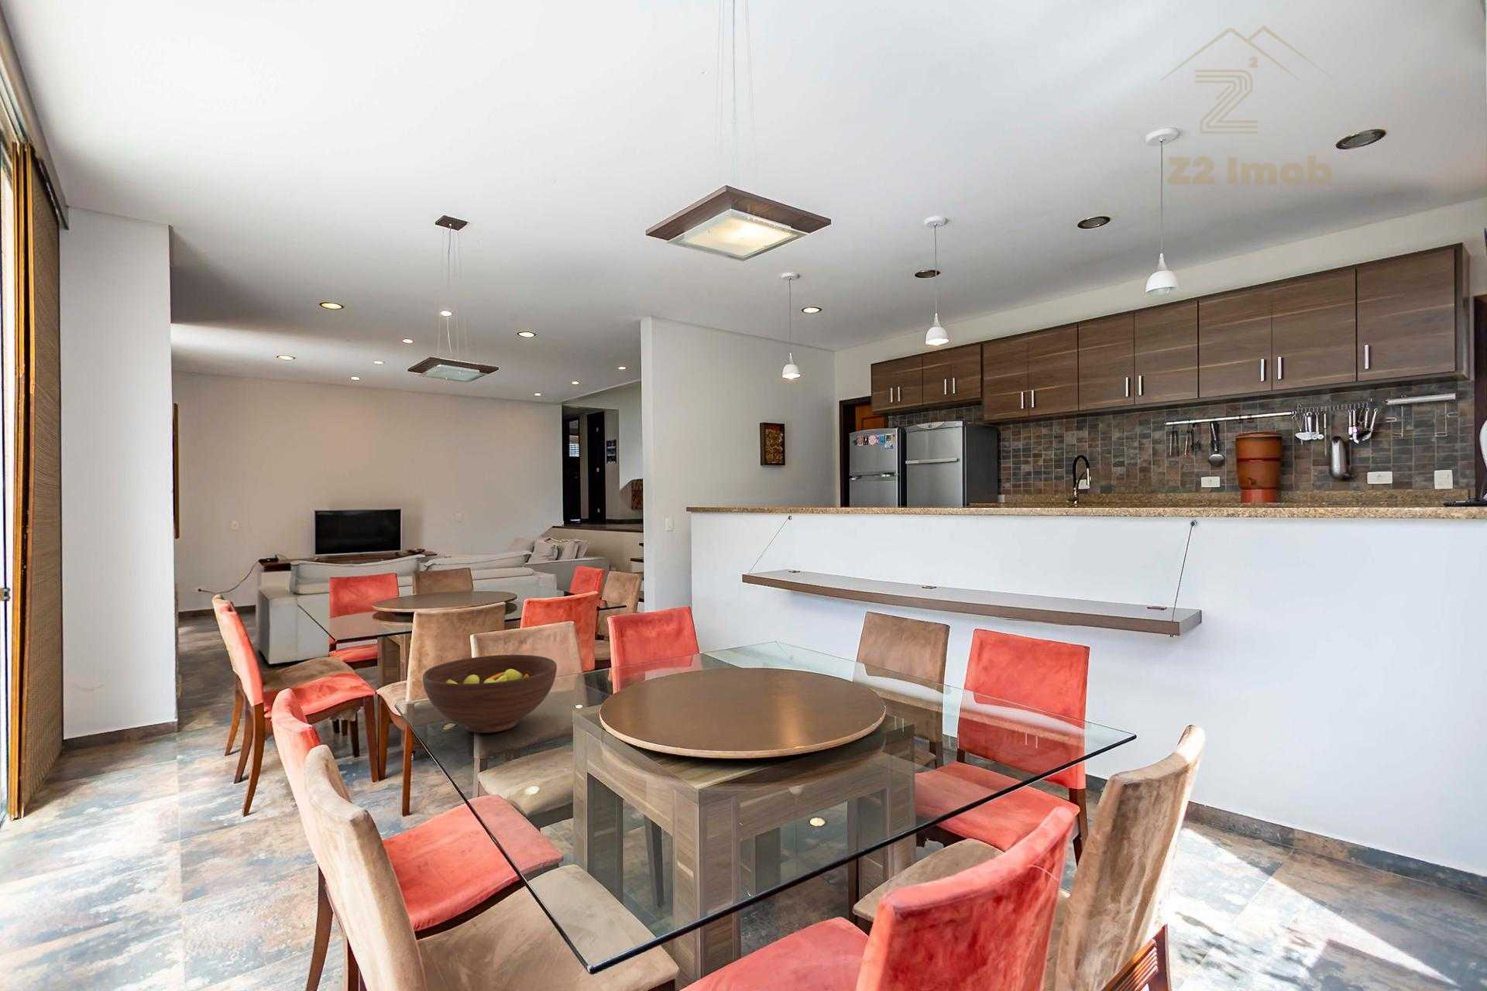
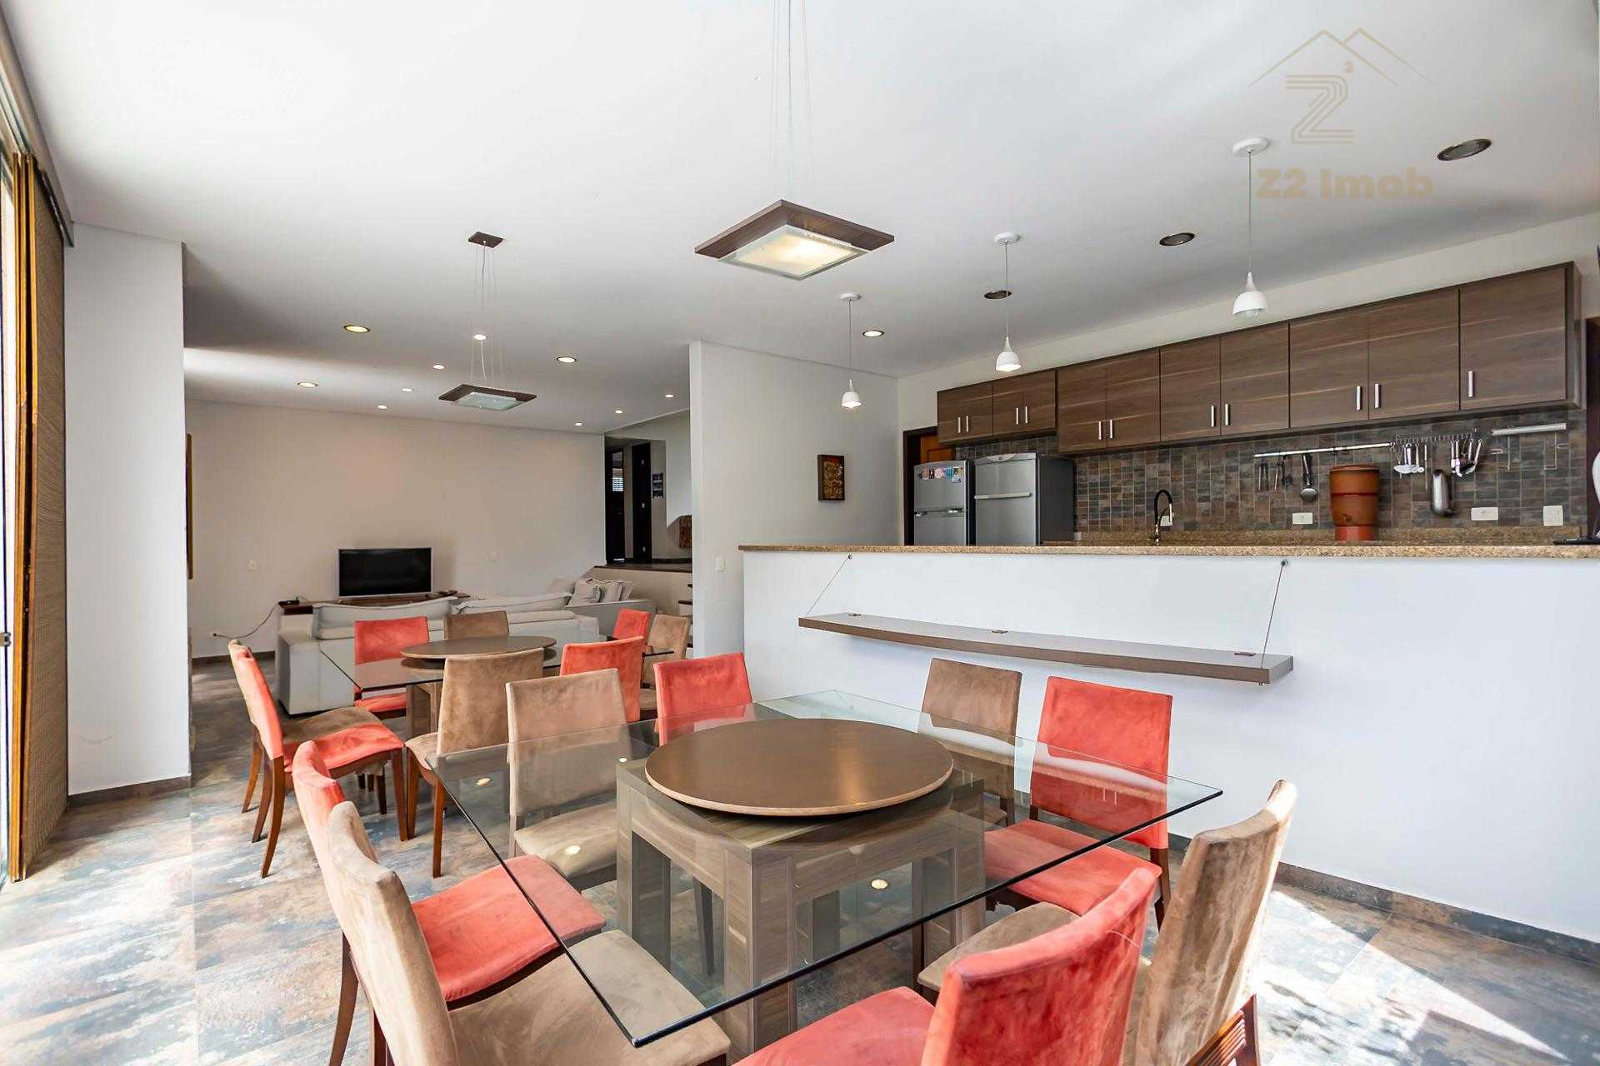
- fruit bowl [422,654,558,734]
